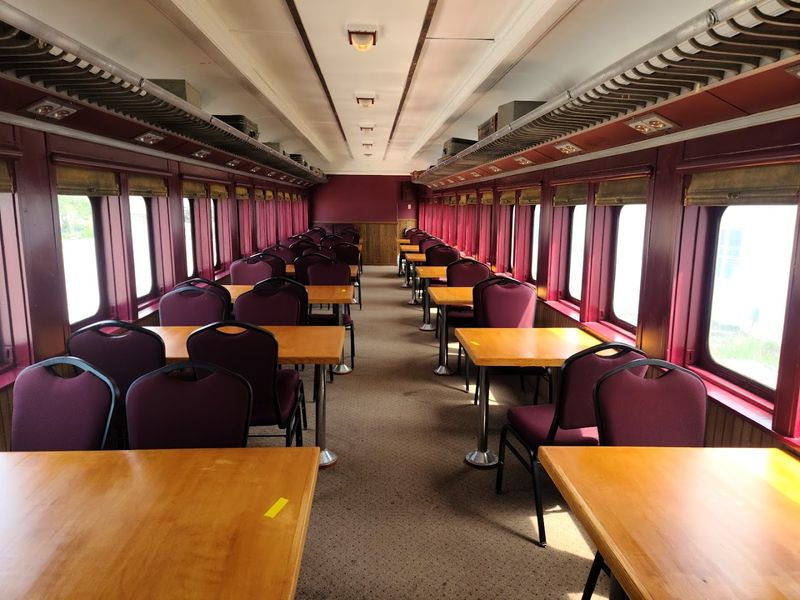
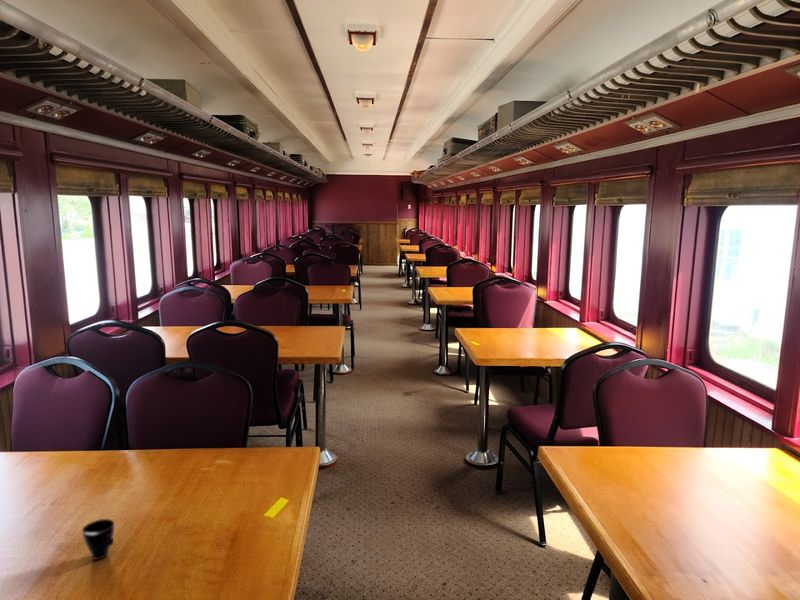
+ cup [81,518,116,561]
